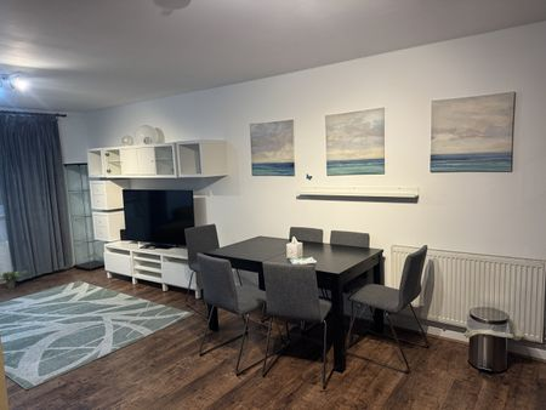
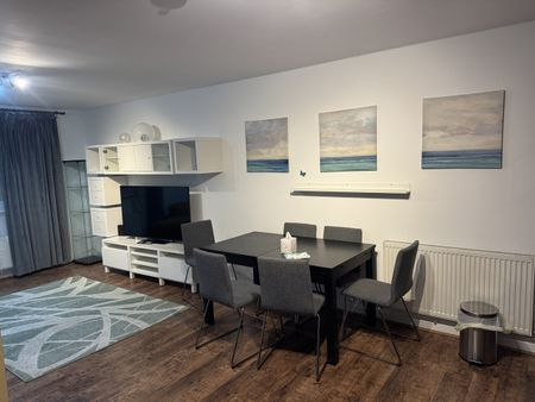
- potted plant [0,266,28,290]
